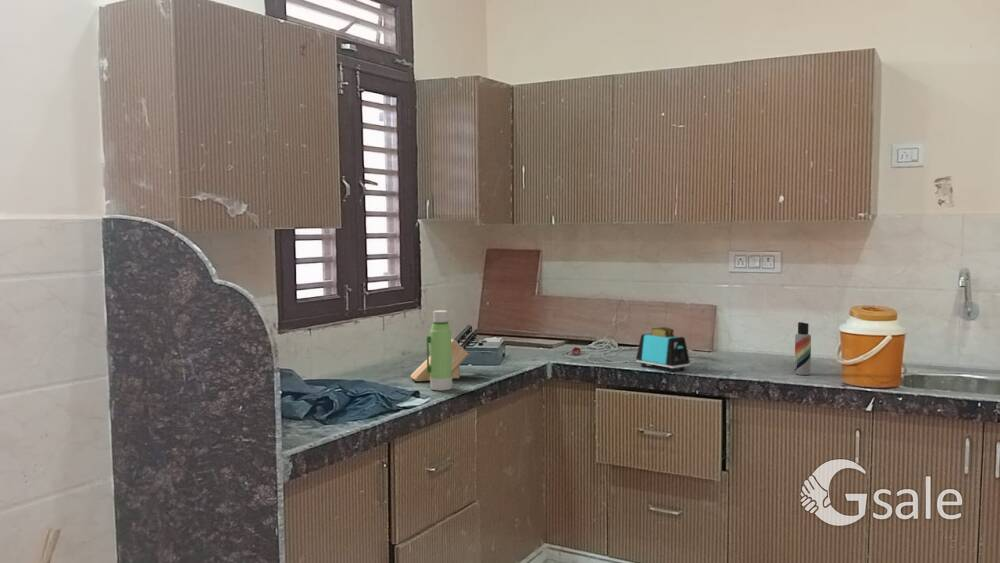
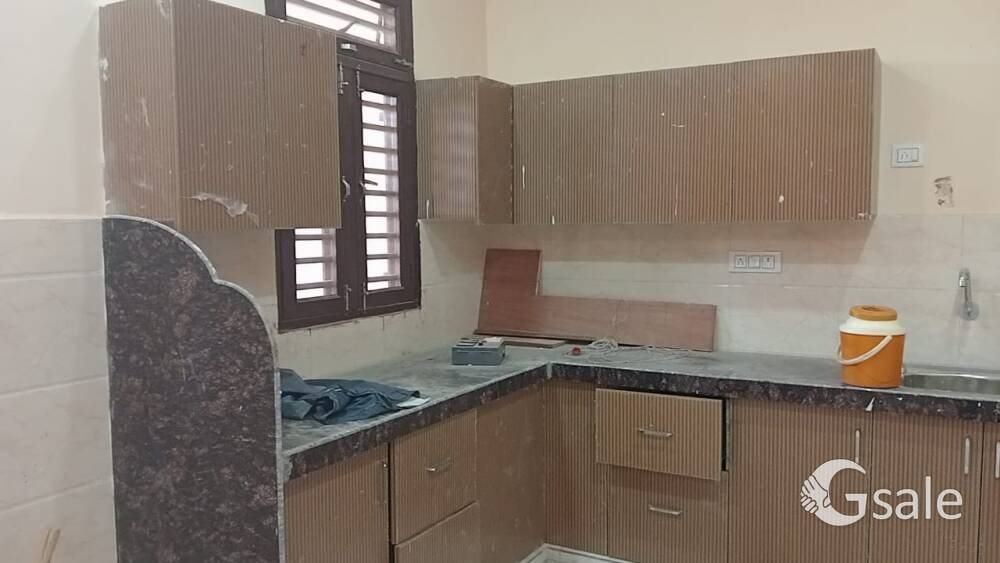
- knife block [410,324,478,382]
- water bottle [426,310,453,391]
- toaster [635,326,691,373]
- lotion bottle [794,321,812,376]
